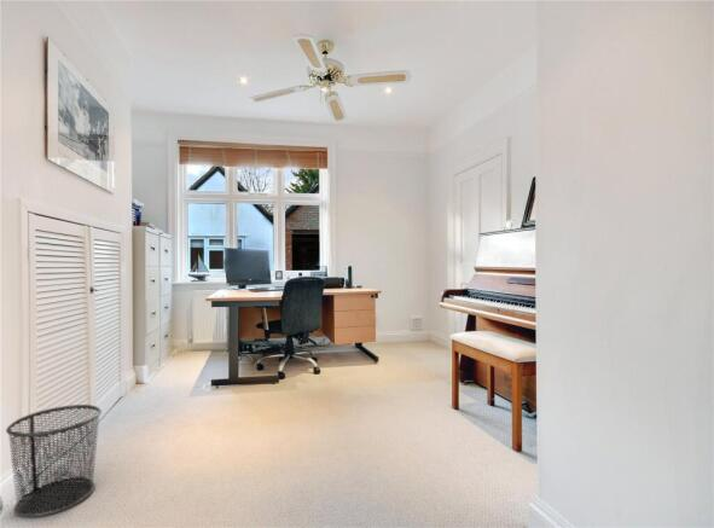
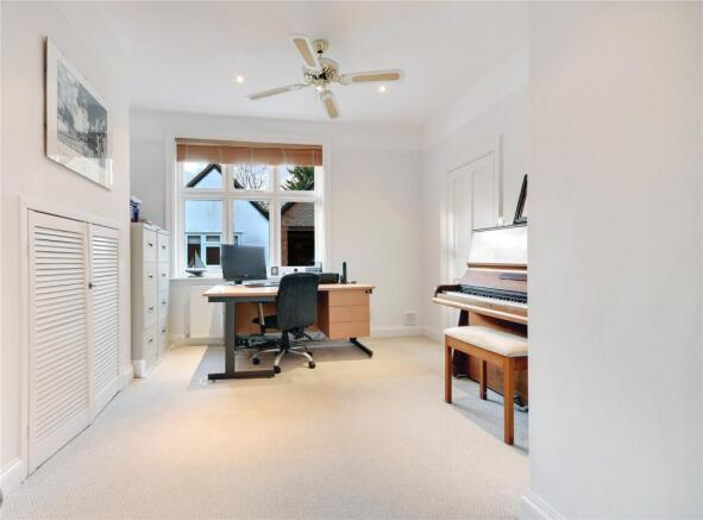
- waste bin [5,404,103,518]
